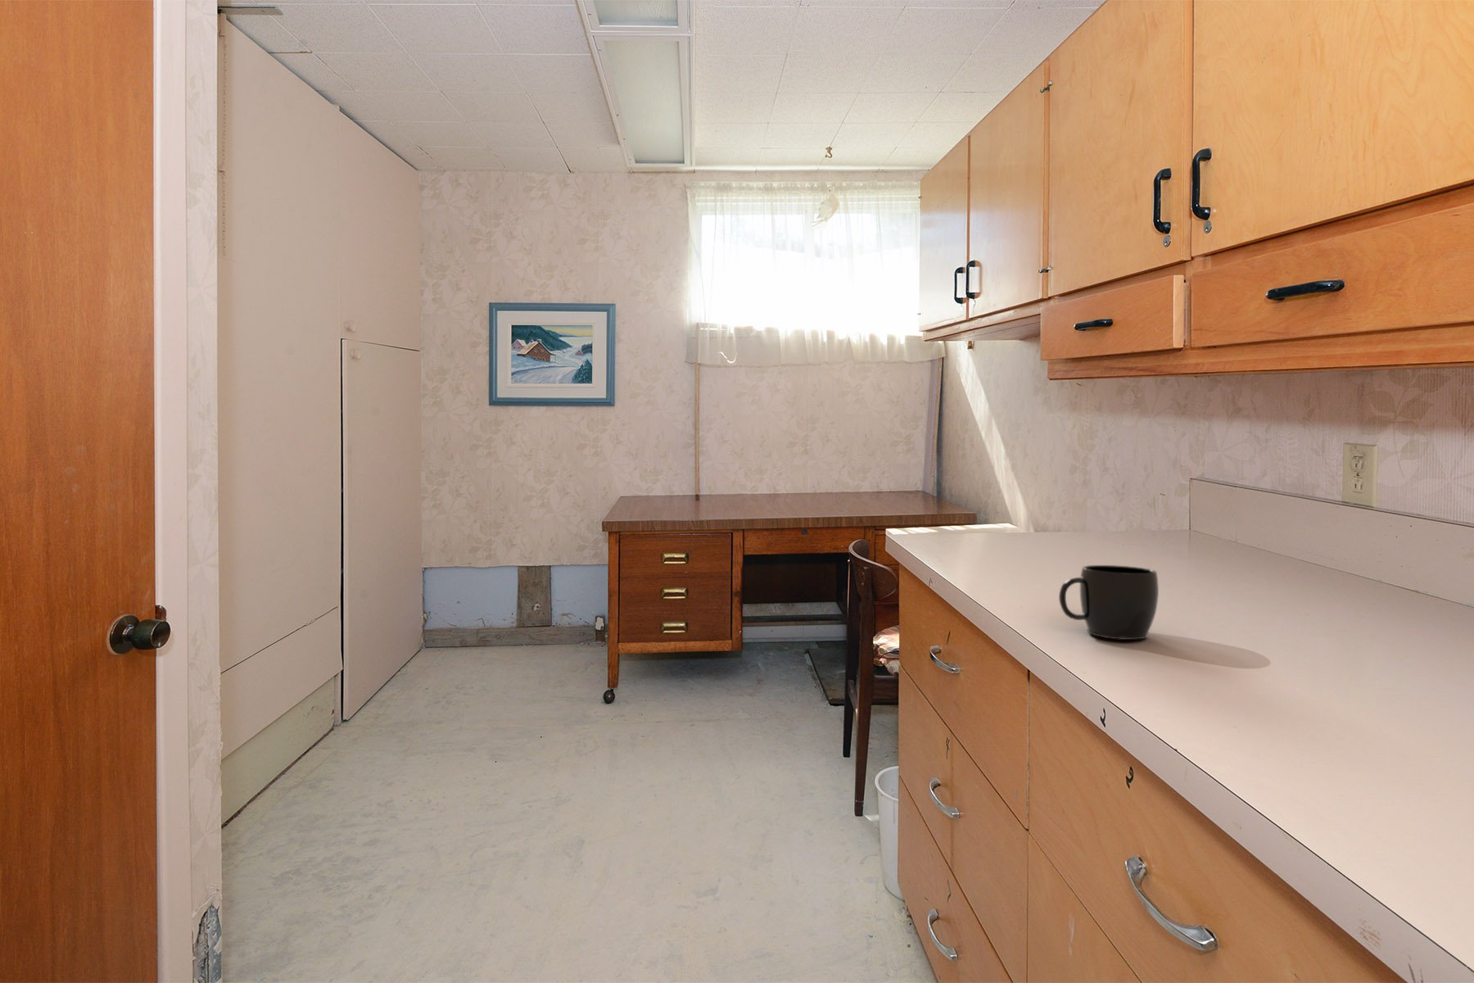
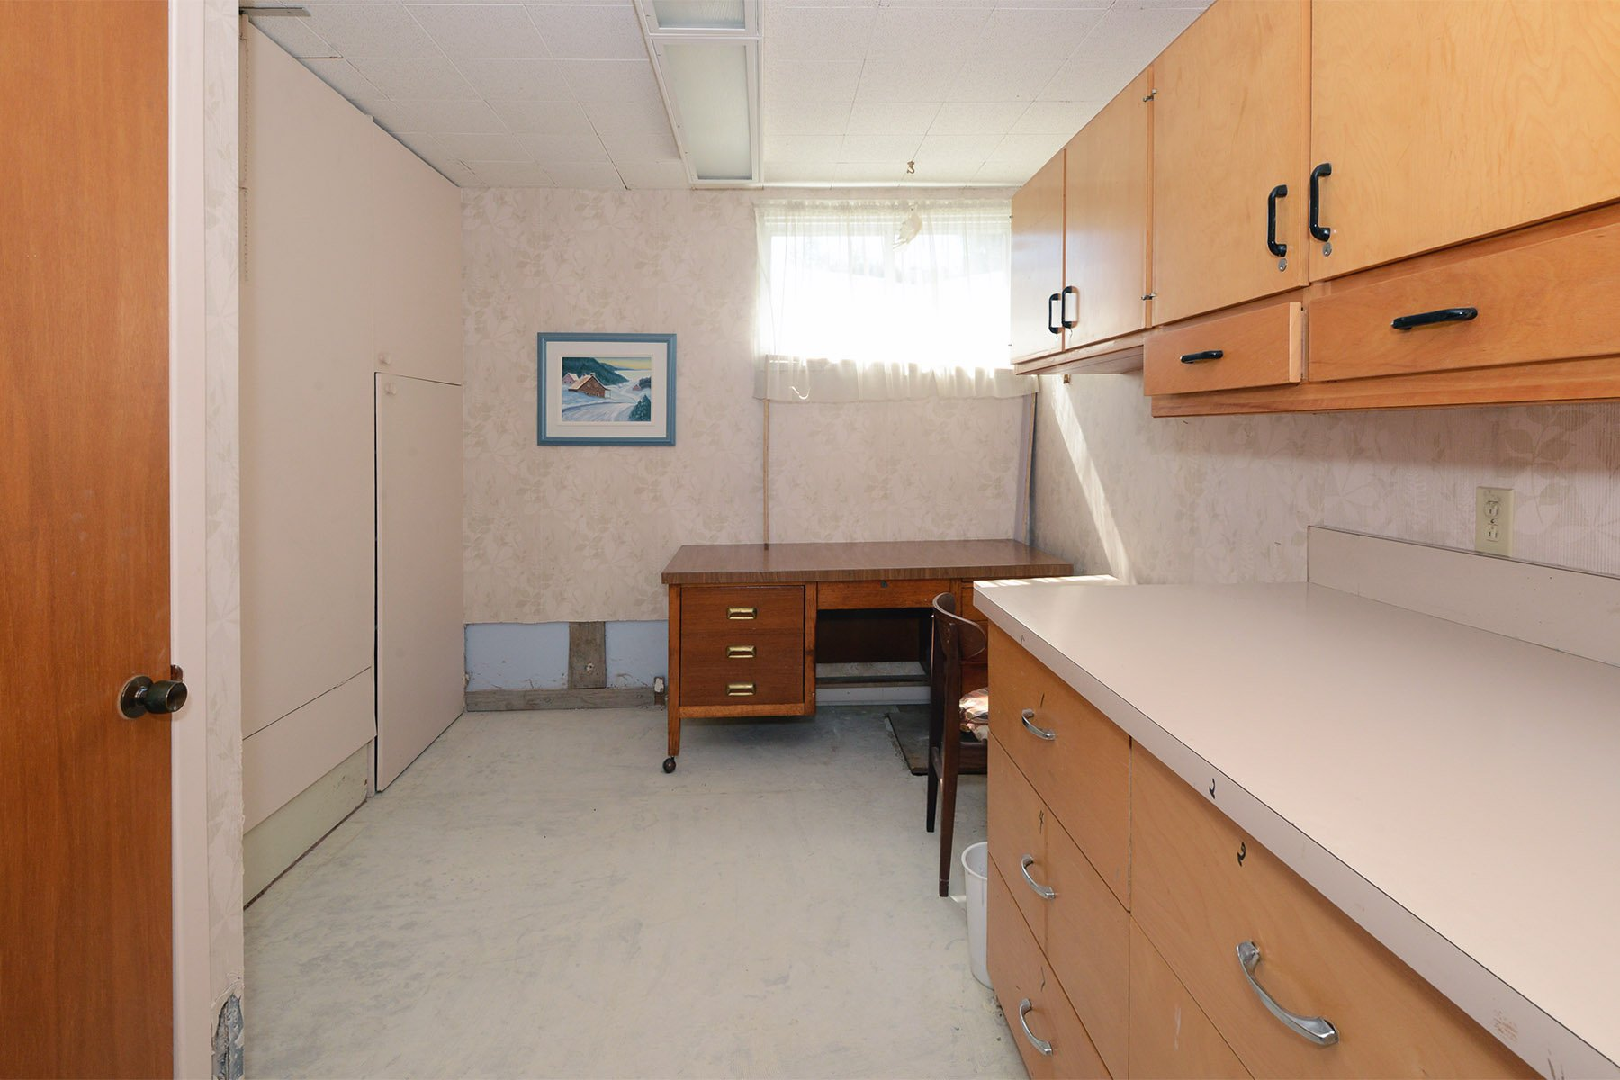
- mug [1058,564,1159,641]
